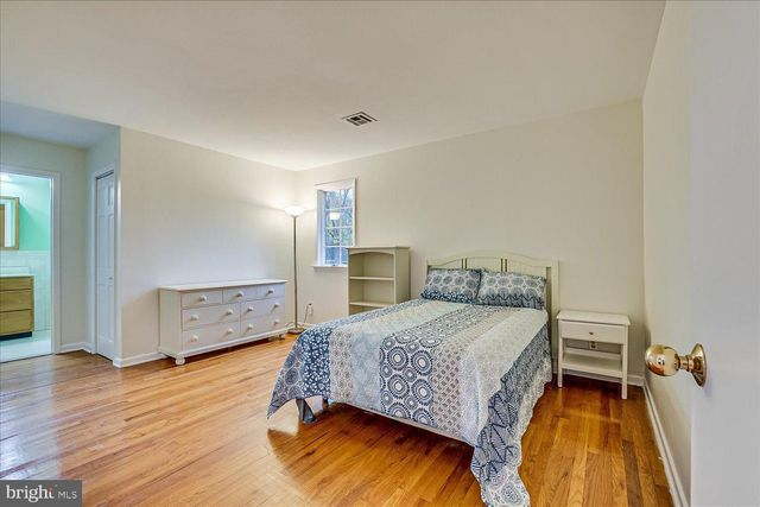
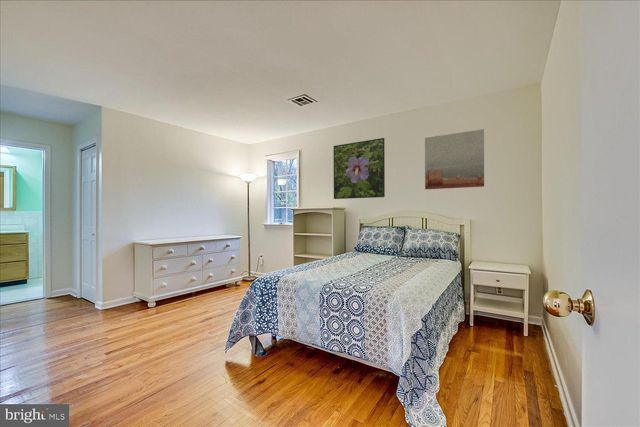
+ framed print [333,137,386,200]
+ wall art [424,128,485,190]
